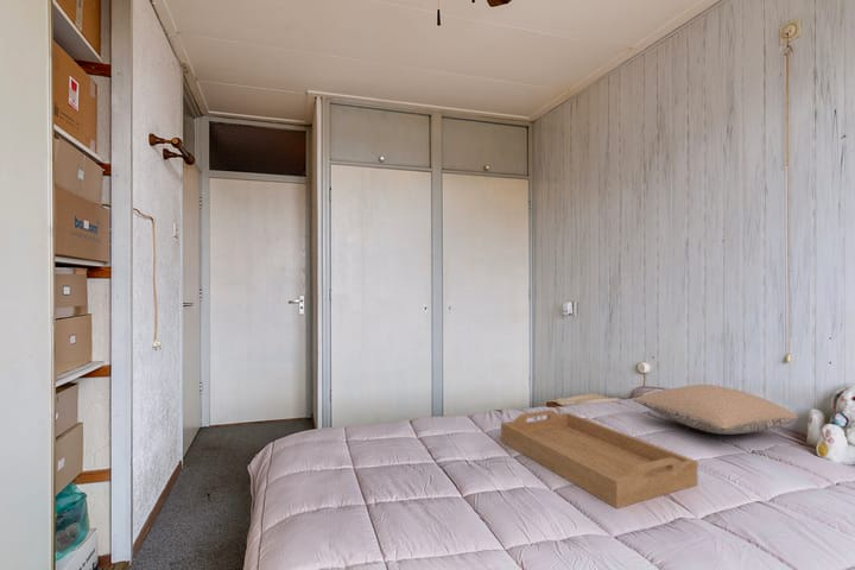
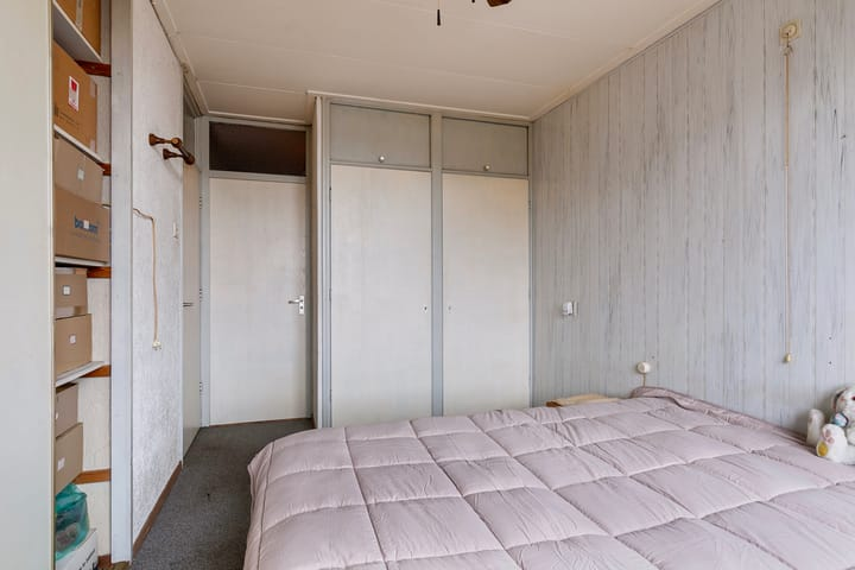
- serving tray [500,408,698,509]
- pillow [633,384,799,436]
